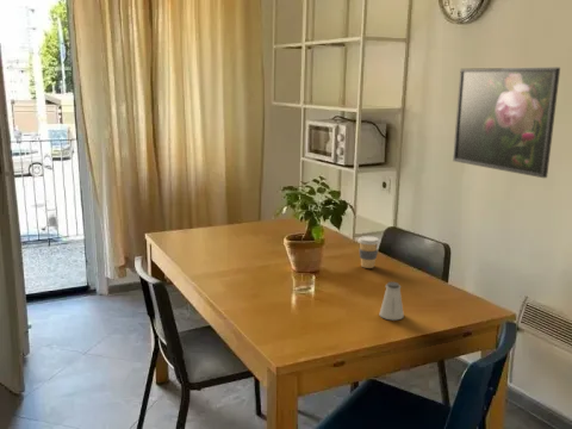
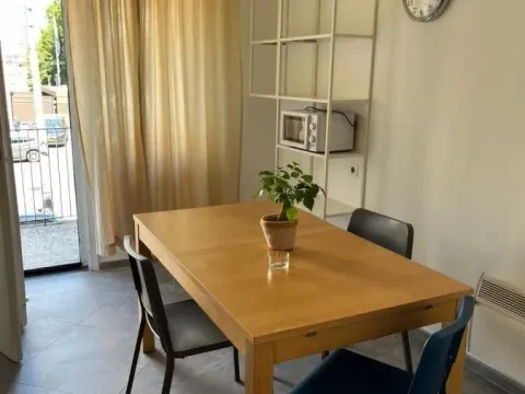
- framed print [452,67,561,179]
- saltshaker [379,281,405,322]
- coffee cup [356,235,381,269]
